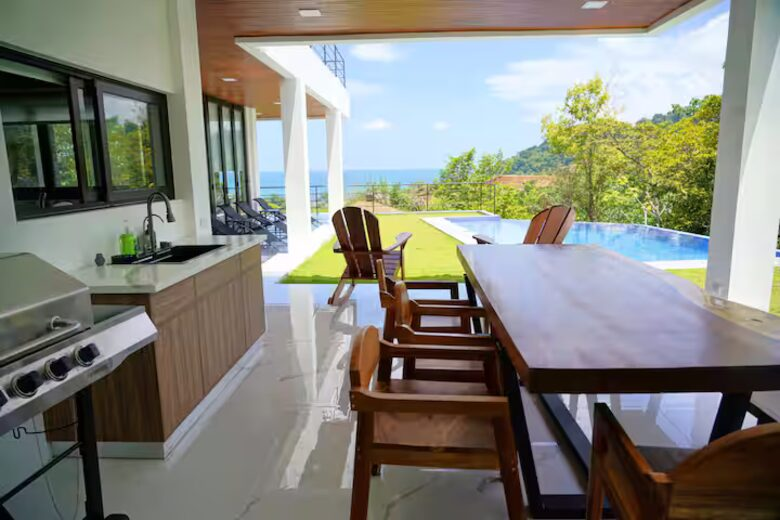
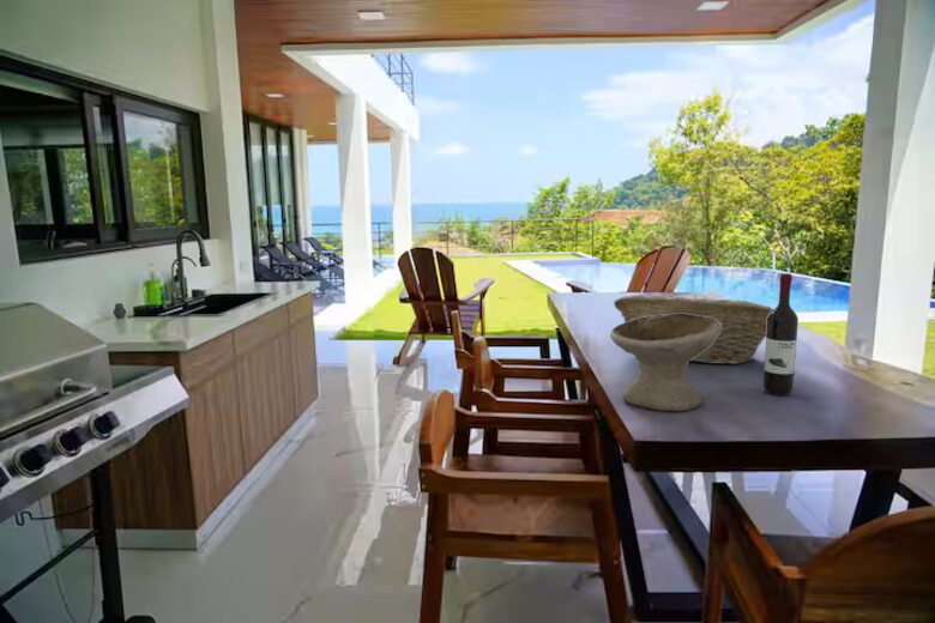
+ wine bottle [762,272,800,397]
+ bowl [609,314,722,412]
+ fruit basket [613,294,774,365]
